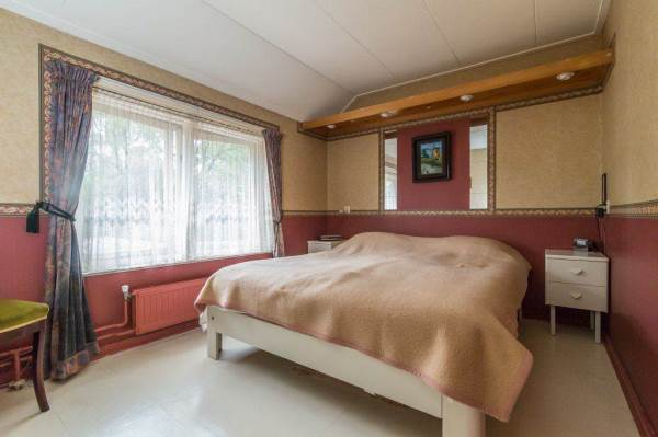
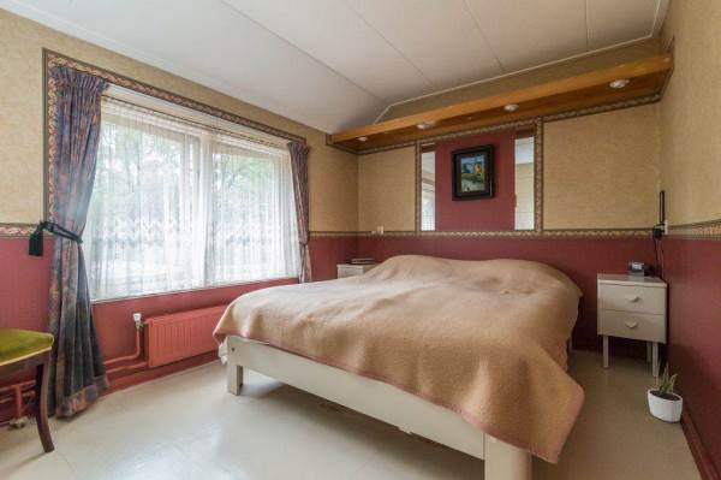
+ potted plant [646,357,684,423]
